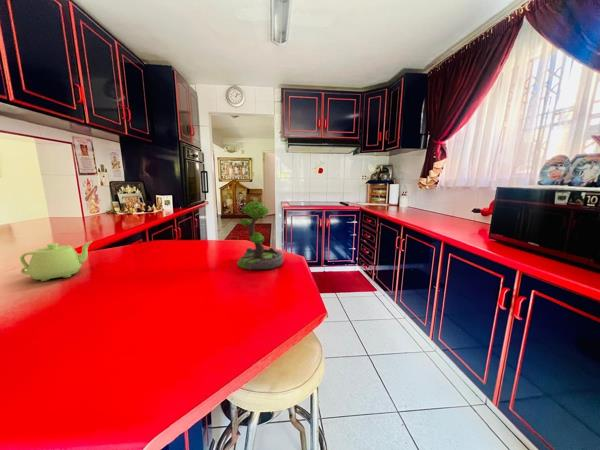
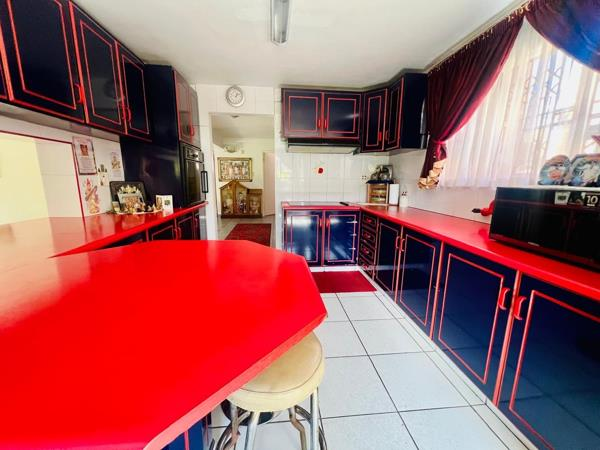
- plant [236,200,284,271]
- teapot [19,240,94,282]
